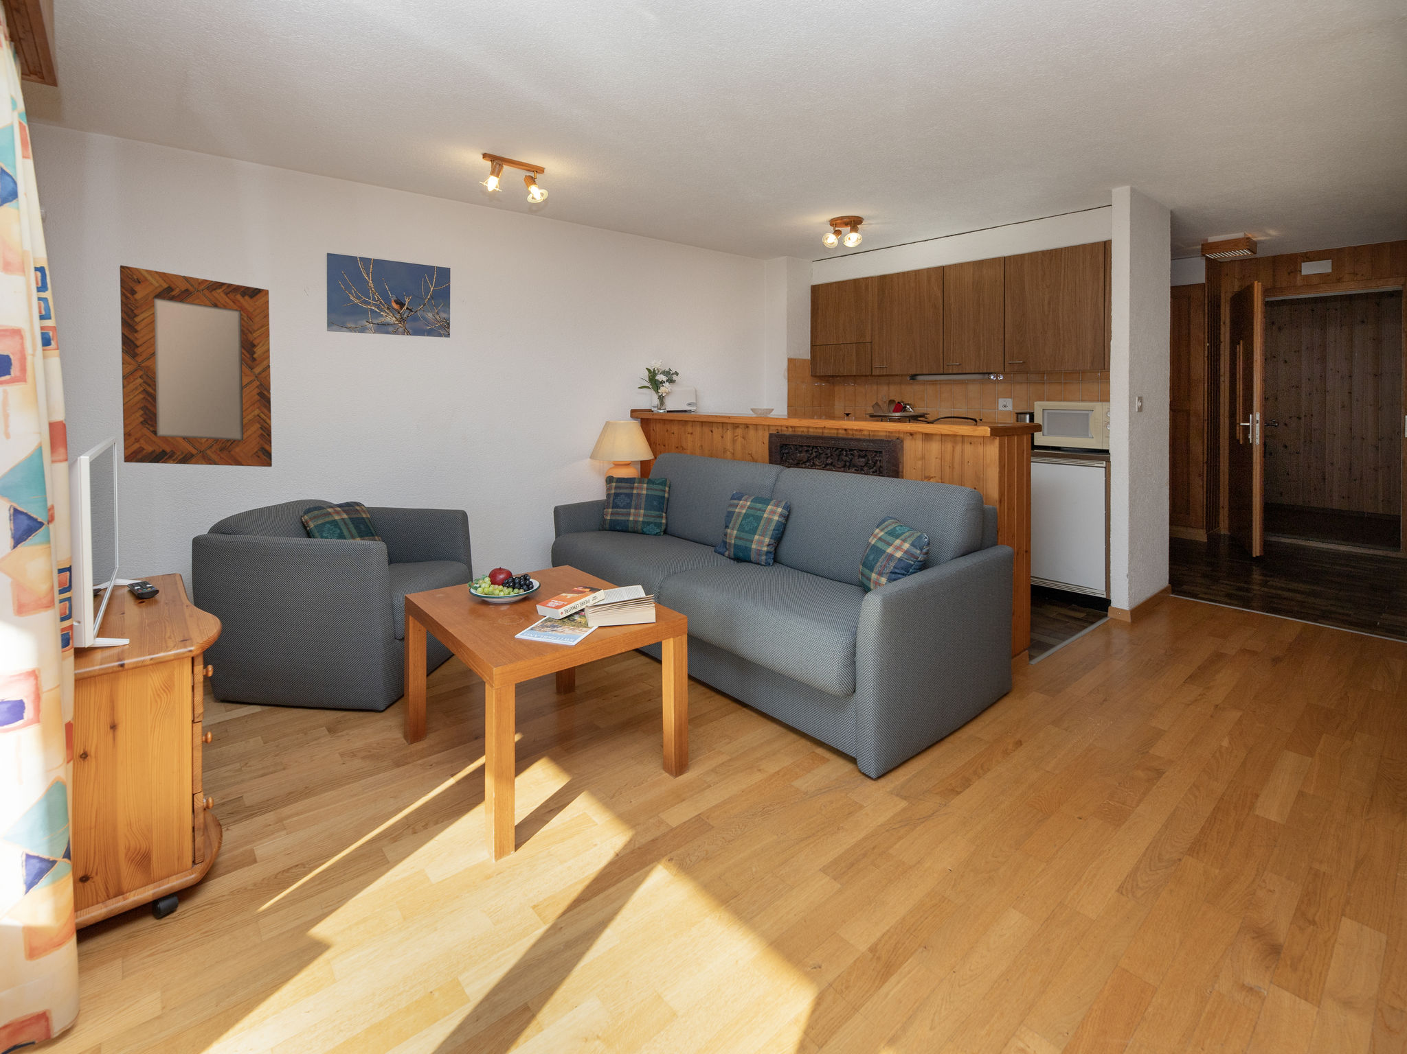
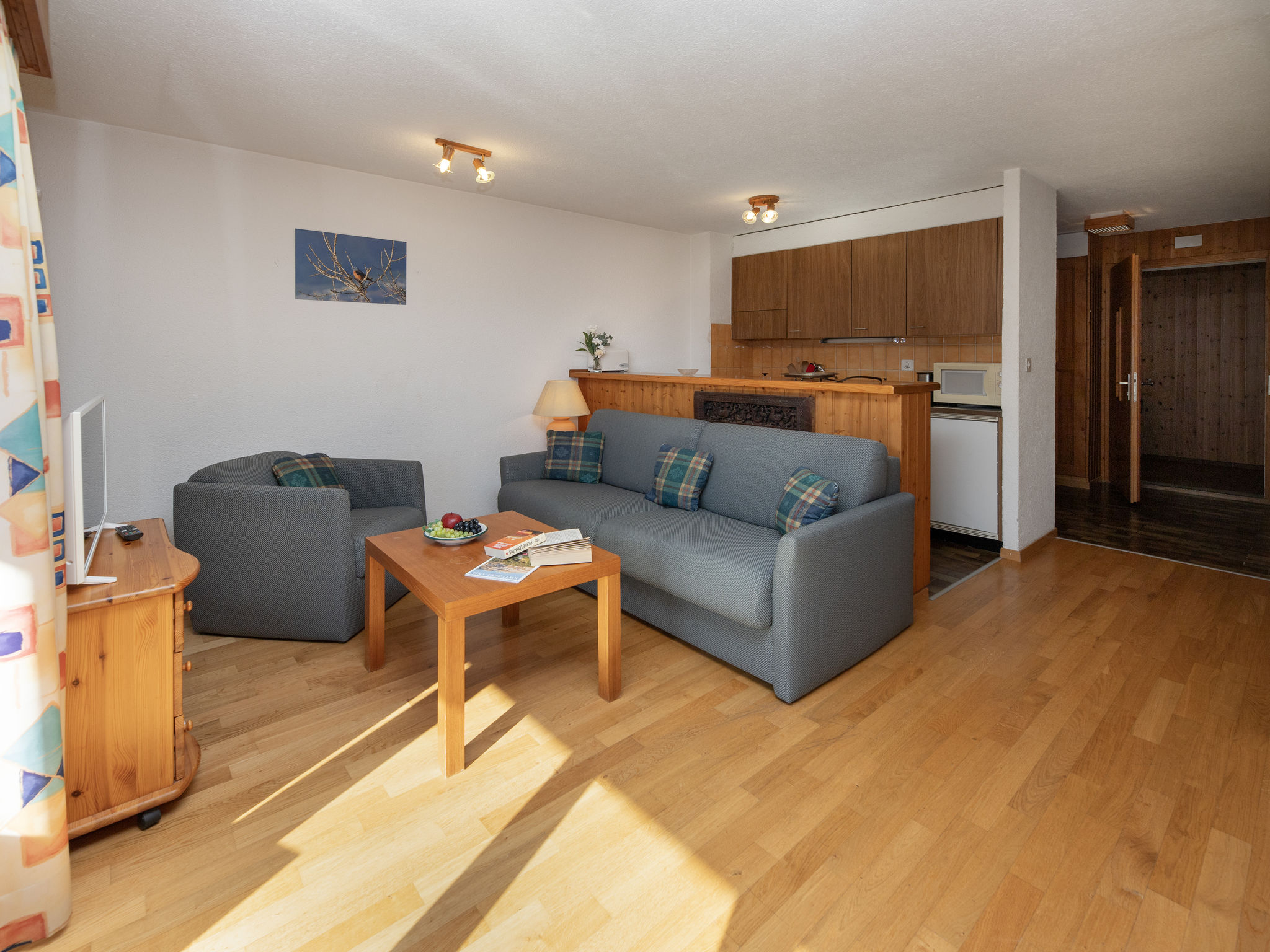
- home mirror [119,265,273,467]
